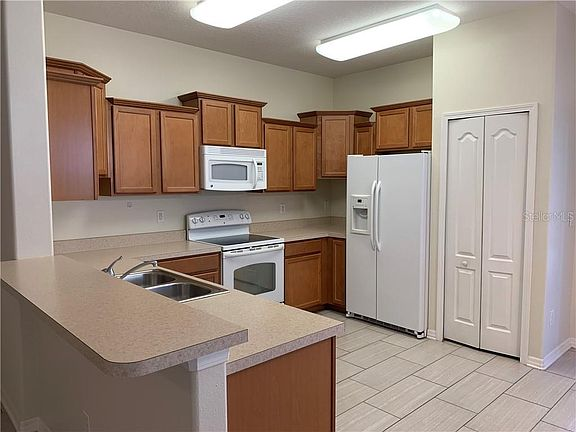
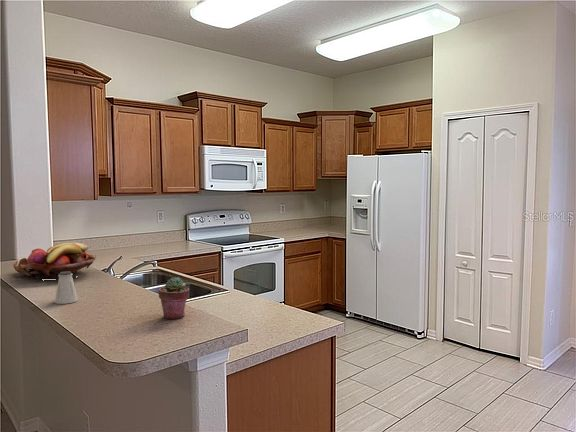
+ saltshaker [54,271,79,305]
+ fruit basket [13,242,98,280]
+ potted succulent [158,276,190,320]
